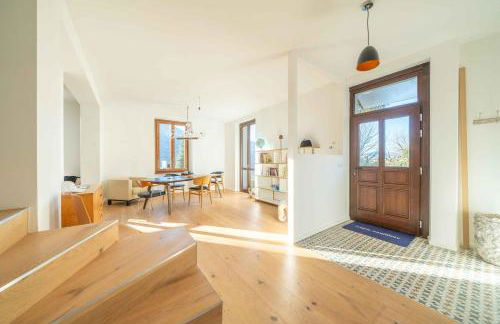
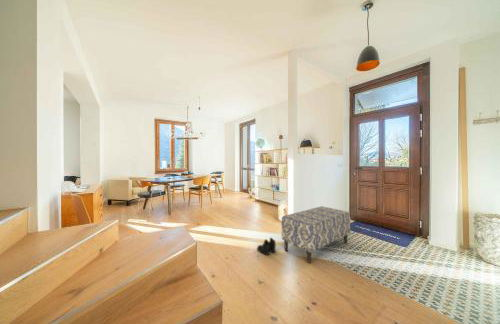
+ bench [281,205,351,264]
+ boots [256,237,277,256]
